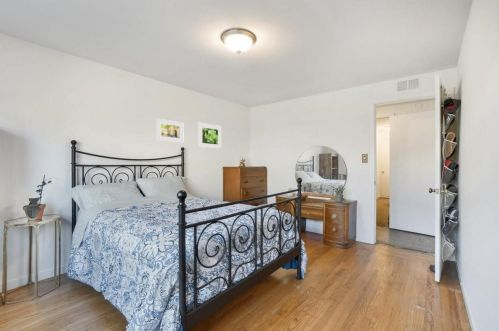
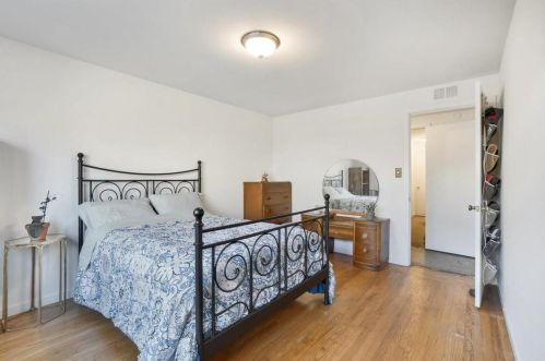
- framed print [156,118,184,143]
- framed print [197,122,222,150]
